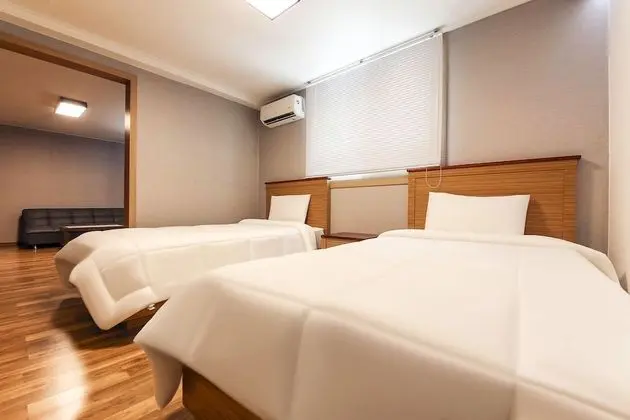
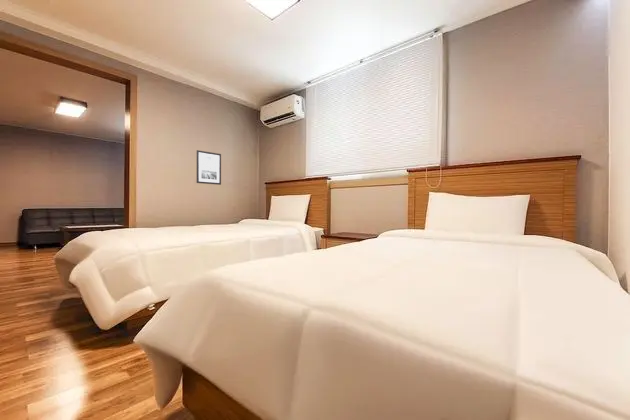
+ wall art [196,149,222,186]
